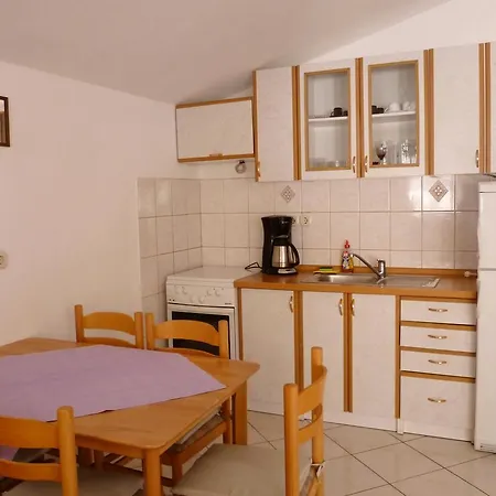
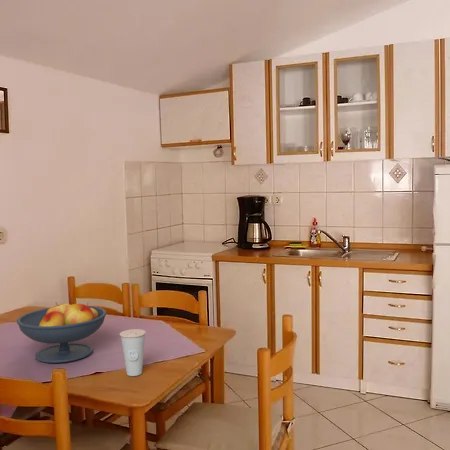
+ cup [119,328,147,377]
+ fruit bowl [16,301,107,364]
